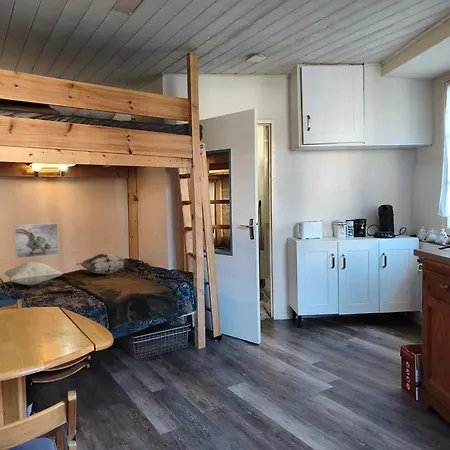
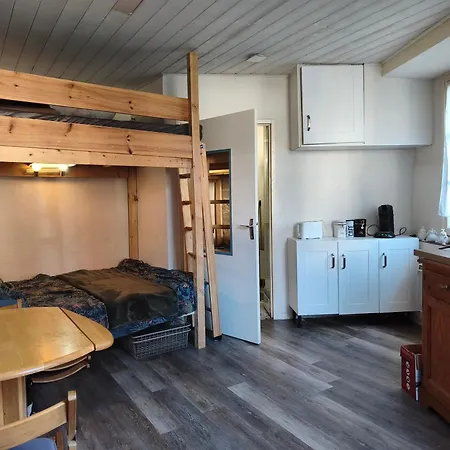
- cushion [3,261,64,286]
- decorative pillow [75,253,132,276]
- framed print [13,222,60,260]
